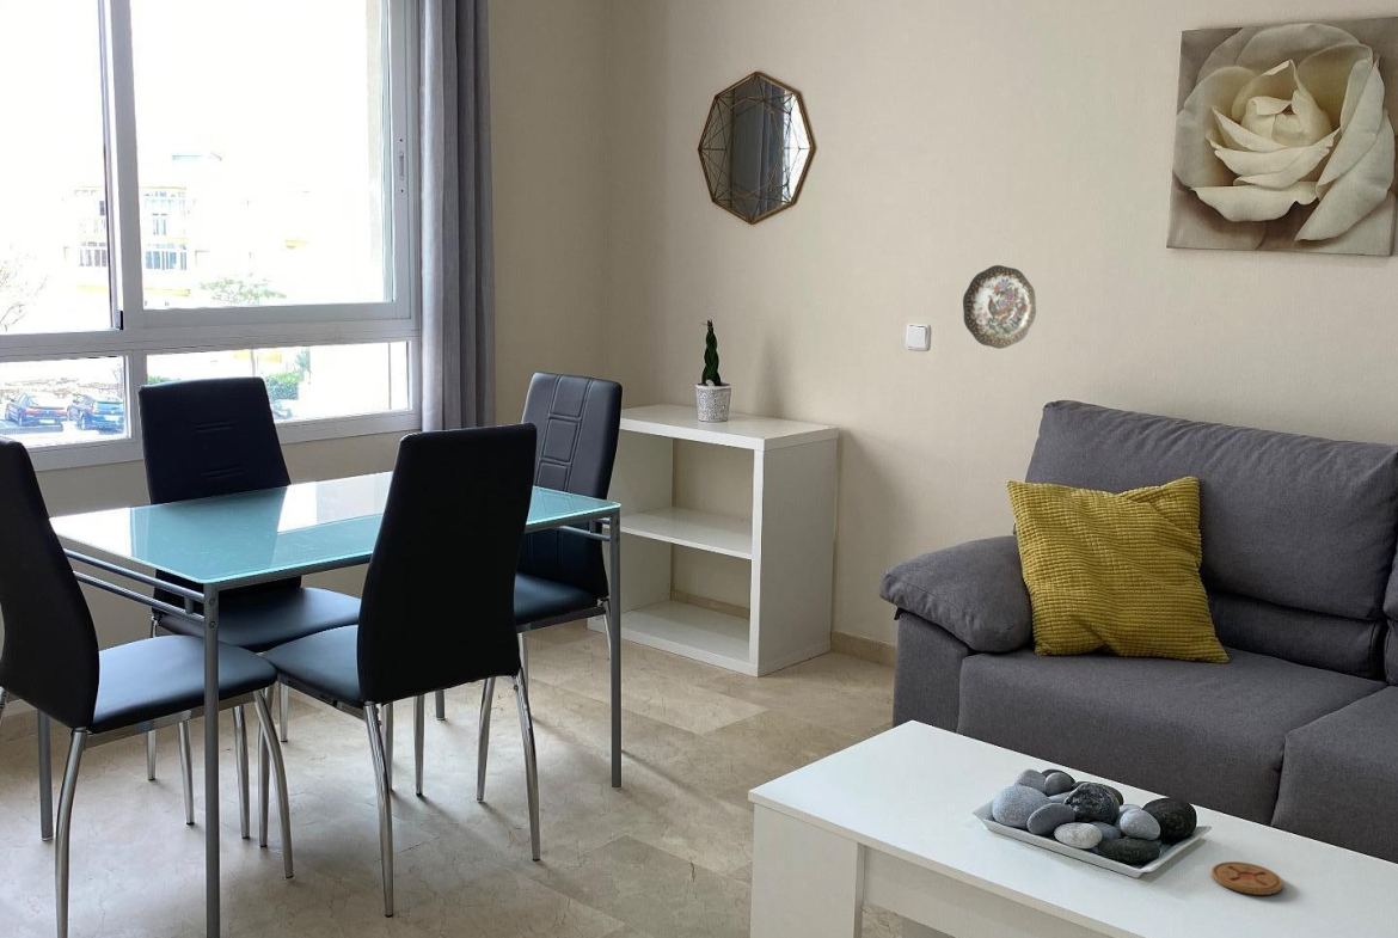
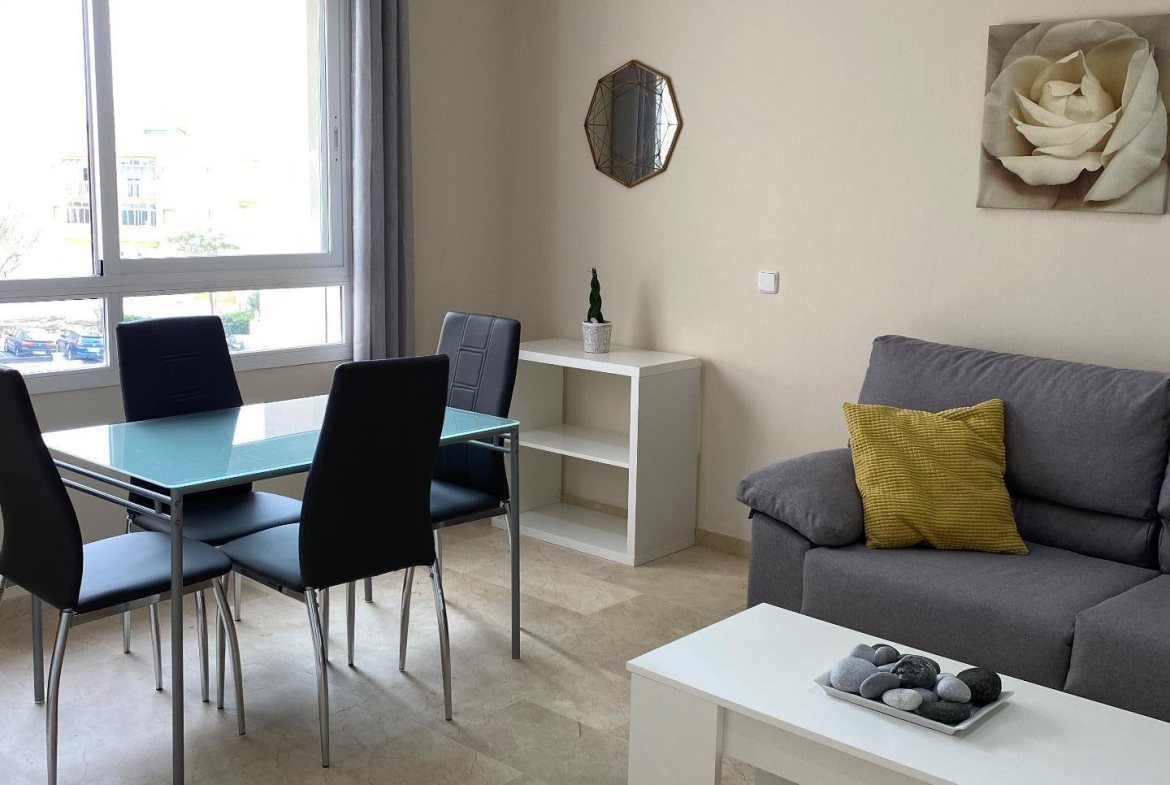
- decorative plate [962,264,1037,350]
- coaster [1210,860,1284,896]
